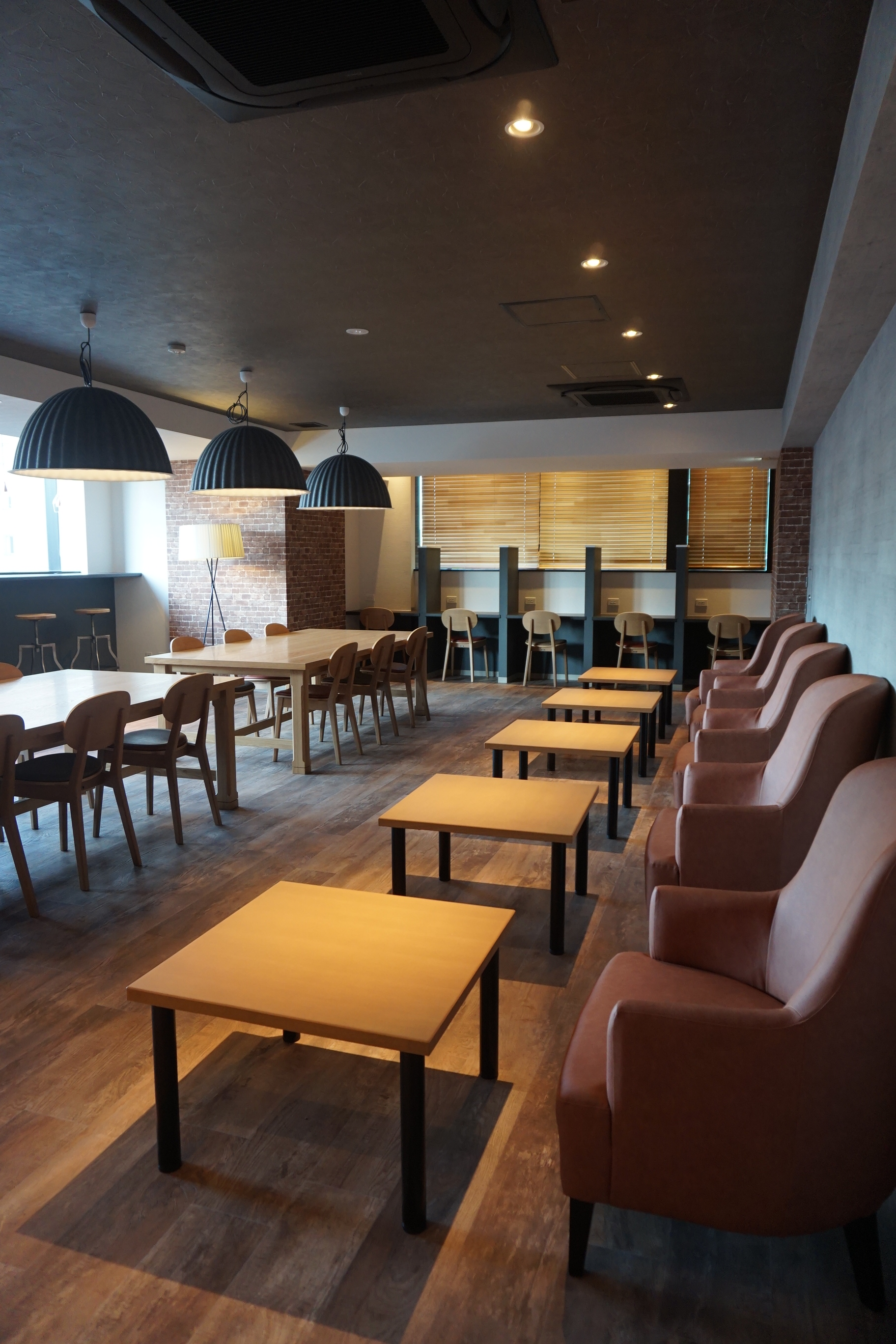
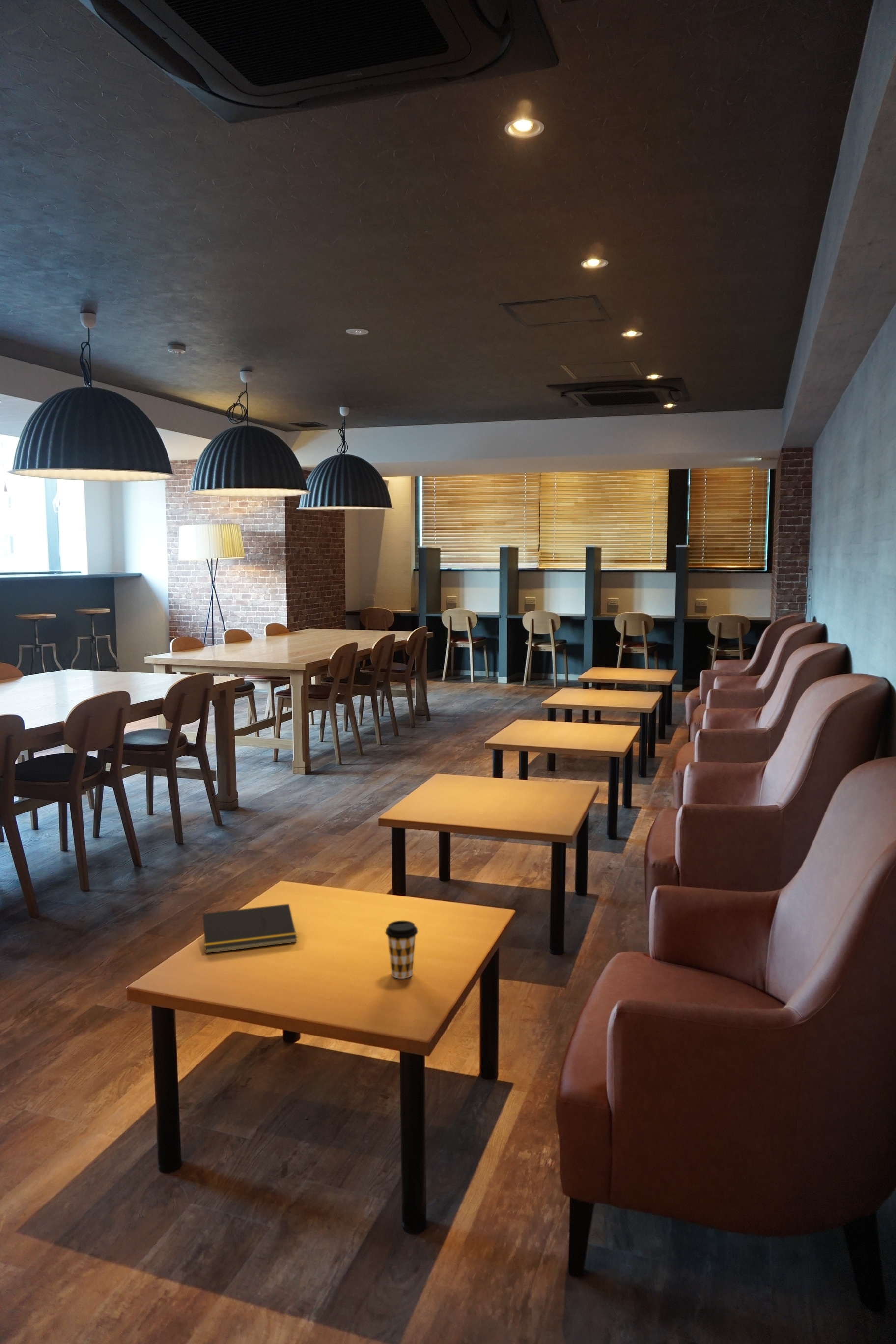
+ notepad [200,903,297,954]
+ coffee cup [385,920,418,979]
